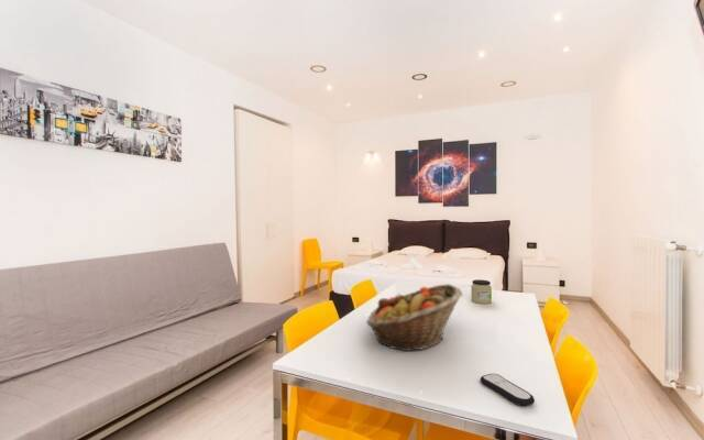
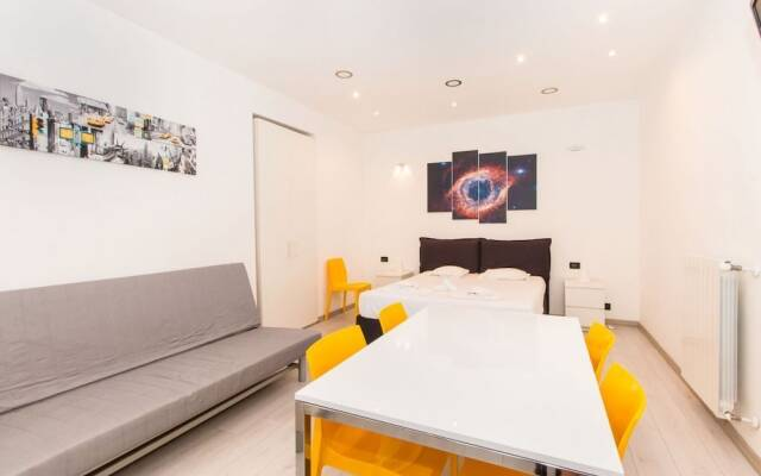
- remote control [480,373,536,407]
- jar [470,278,493,305]
- fruit basket [365,283,463,352]
